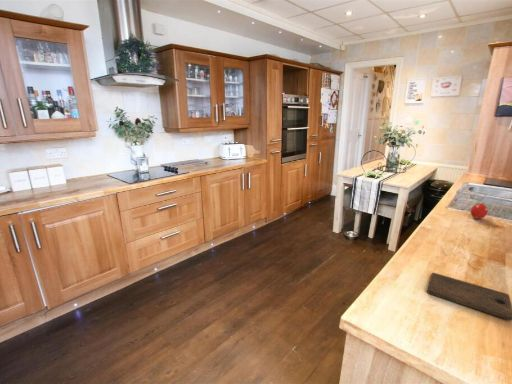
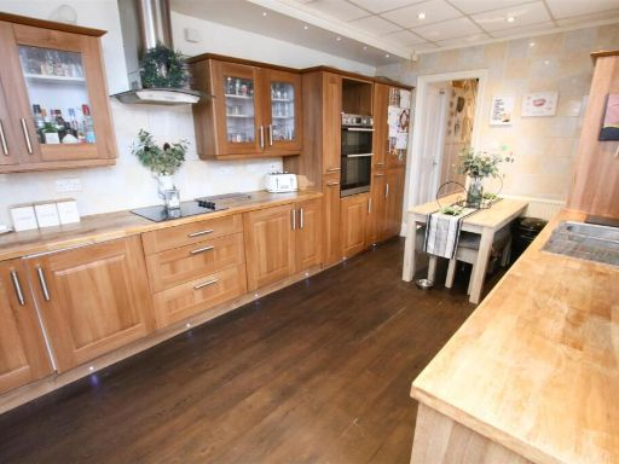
- fruit [470,202,489,220]
- cutting board [426,272,512,322]
